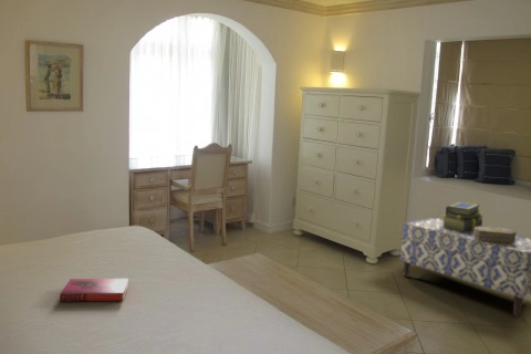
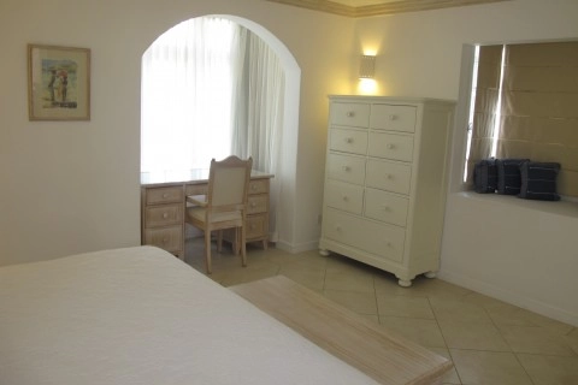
- decorative box [473,226,518,244]
- bench [399,217,531,317]
- hardback book [59,278,129,303]
- stack of books [441,201,485,232]
